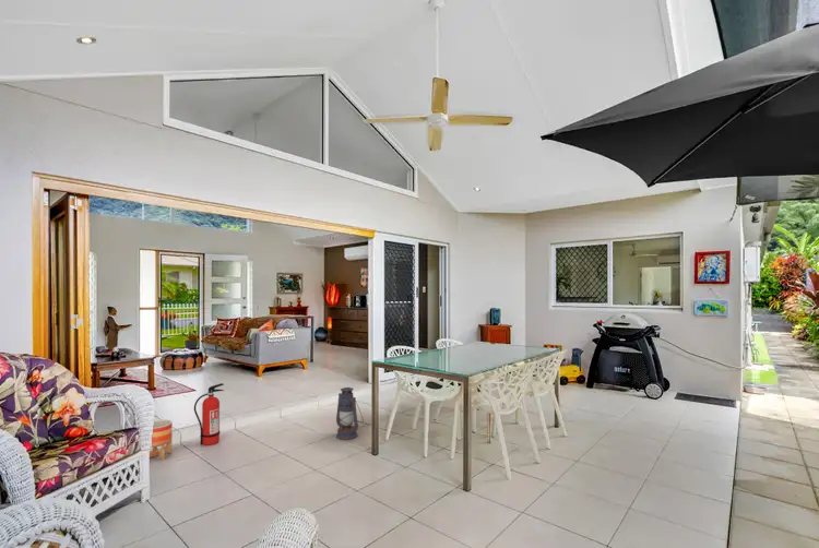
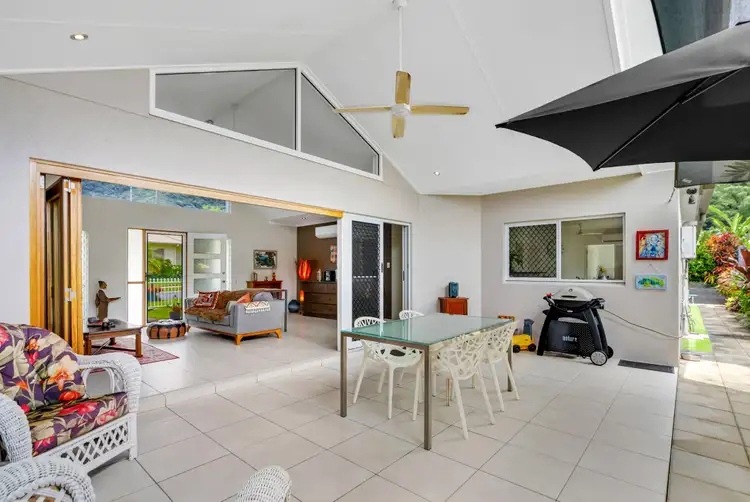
- planter [149,418,174,461]
- lantern [335,386,365,441]
- fire extinguisher [193,382,225,446]
